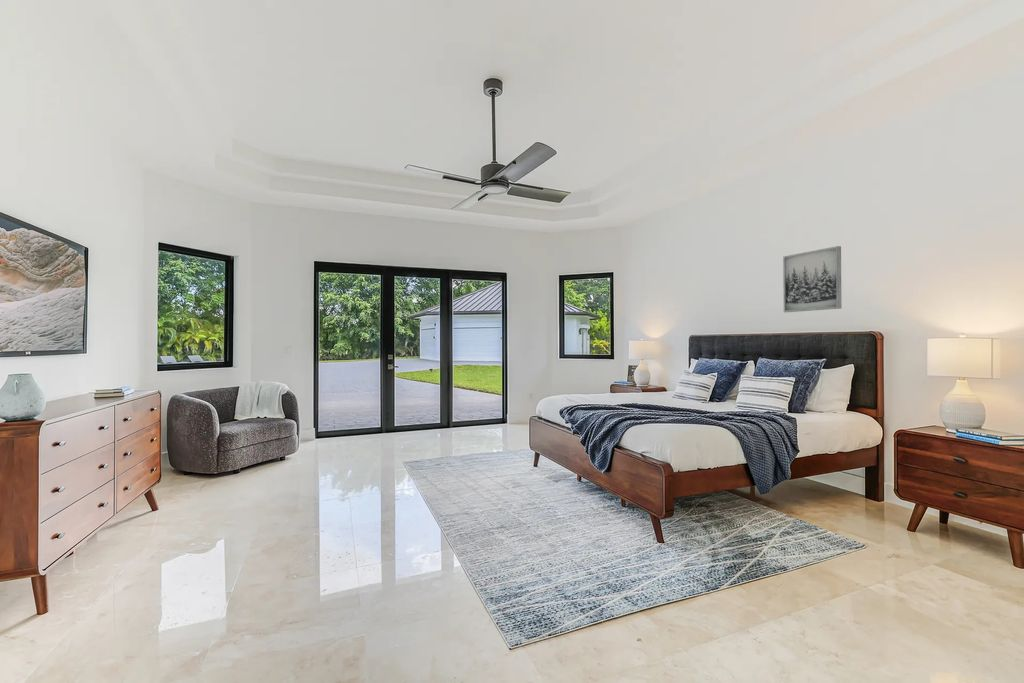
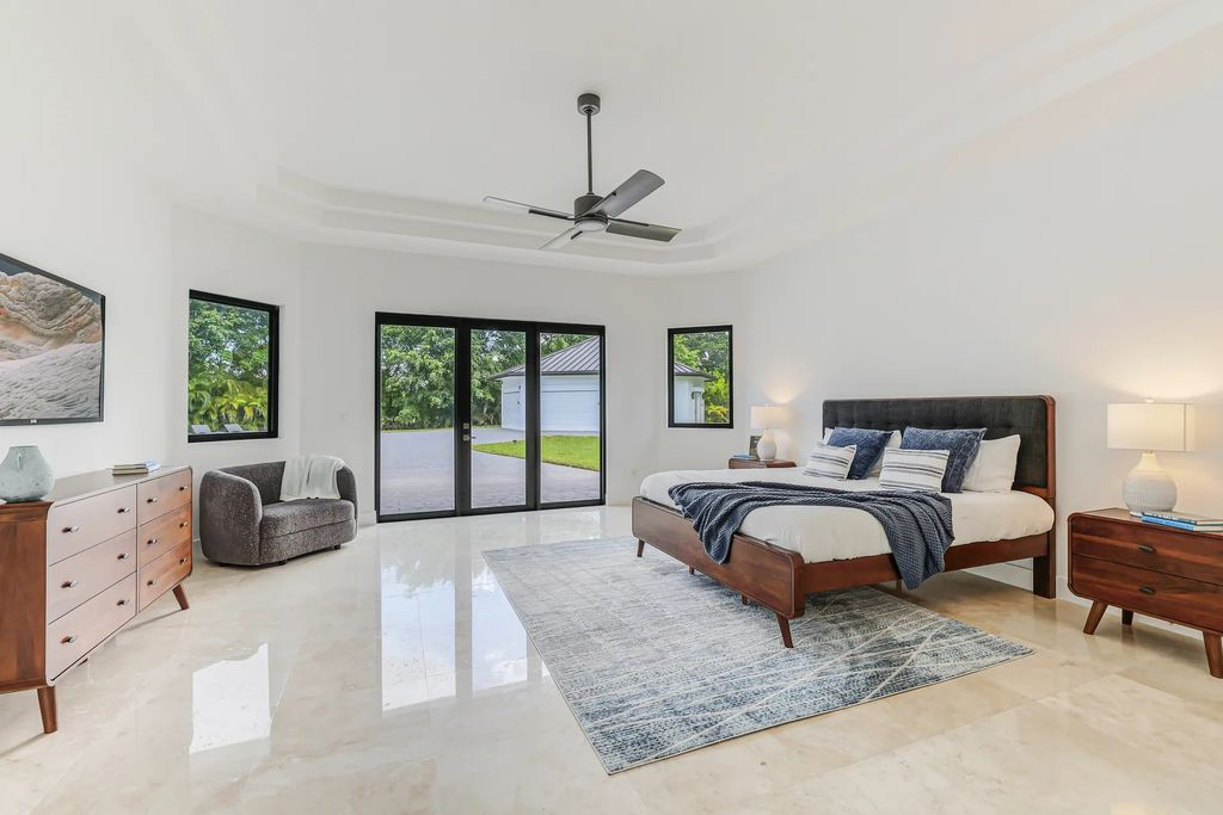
- wall art [782,245,843,313]
